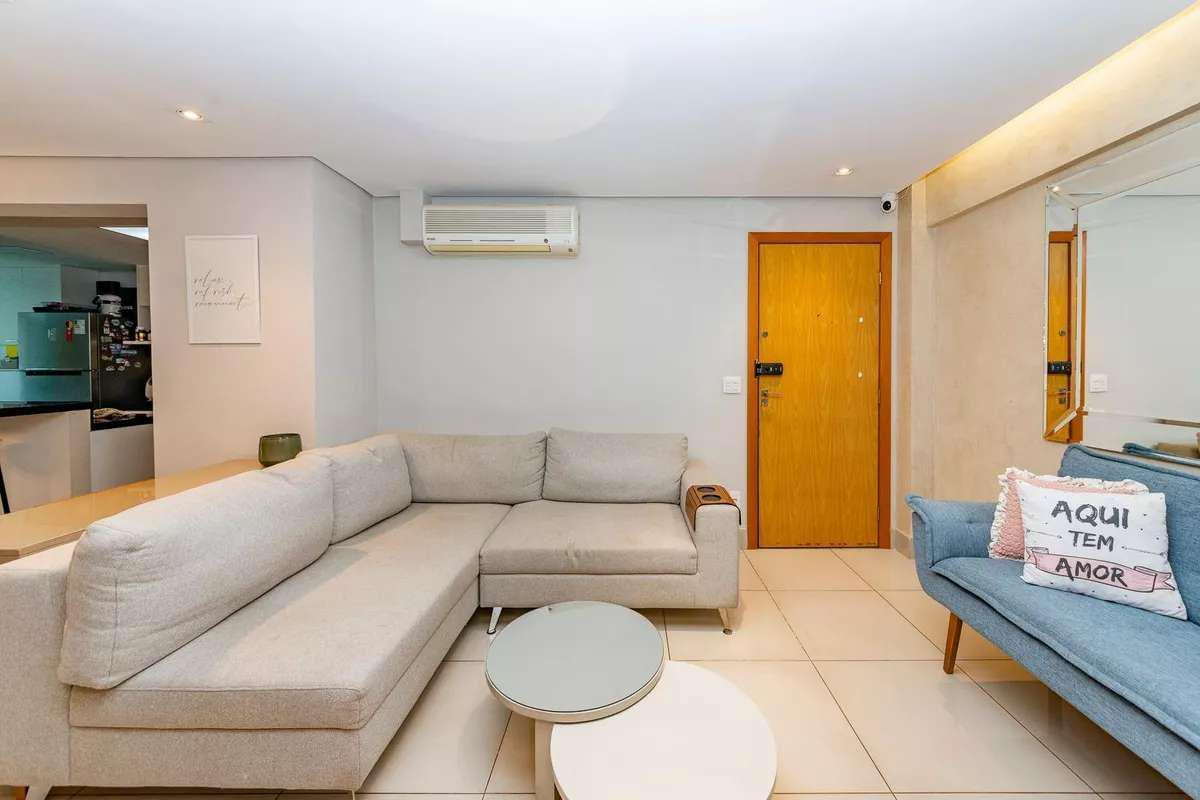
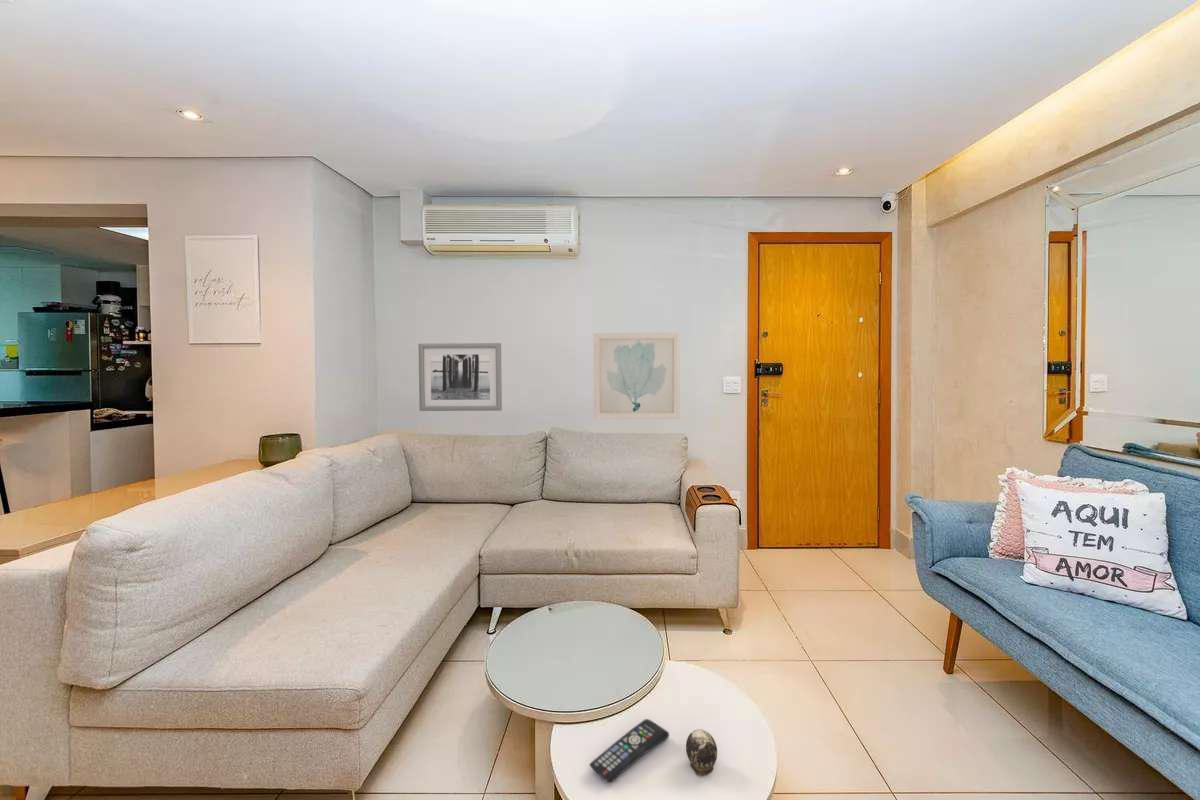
+ wall art [592,332,681,420]
+ wall art [417,342,503,412]
+ decorative egg [685,728,718,777]
+ remote control [588,718,670,784]
